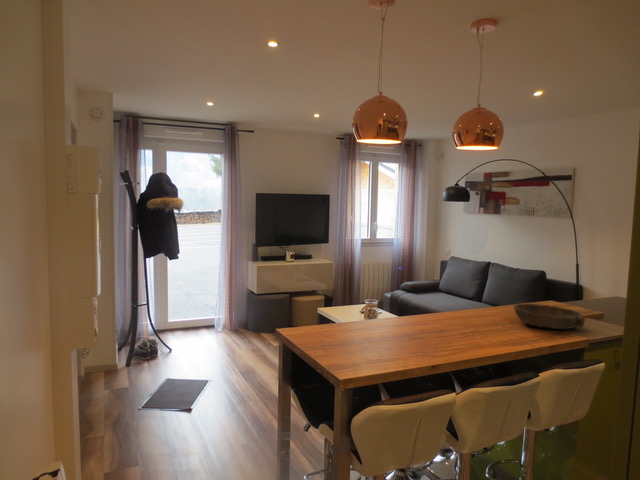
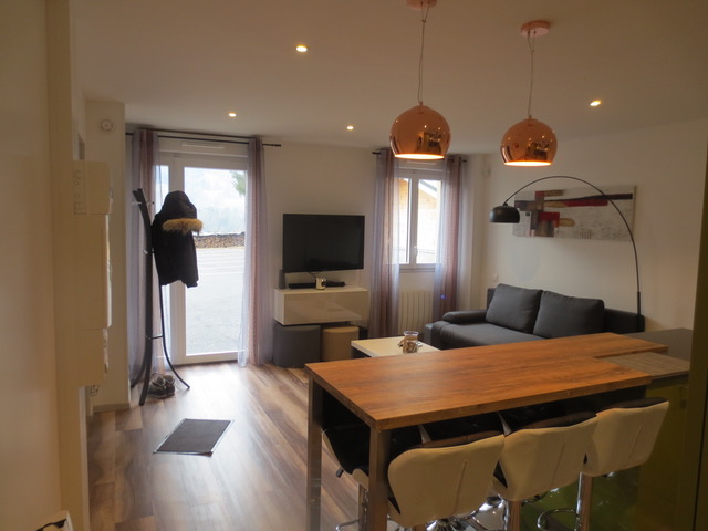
- bowl [513,303,586,330]
